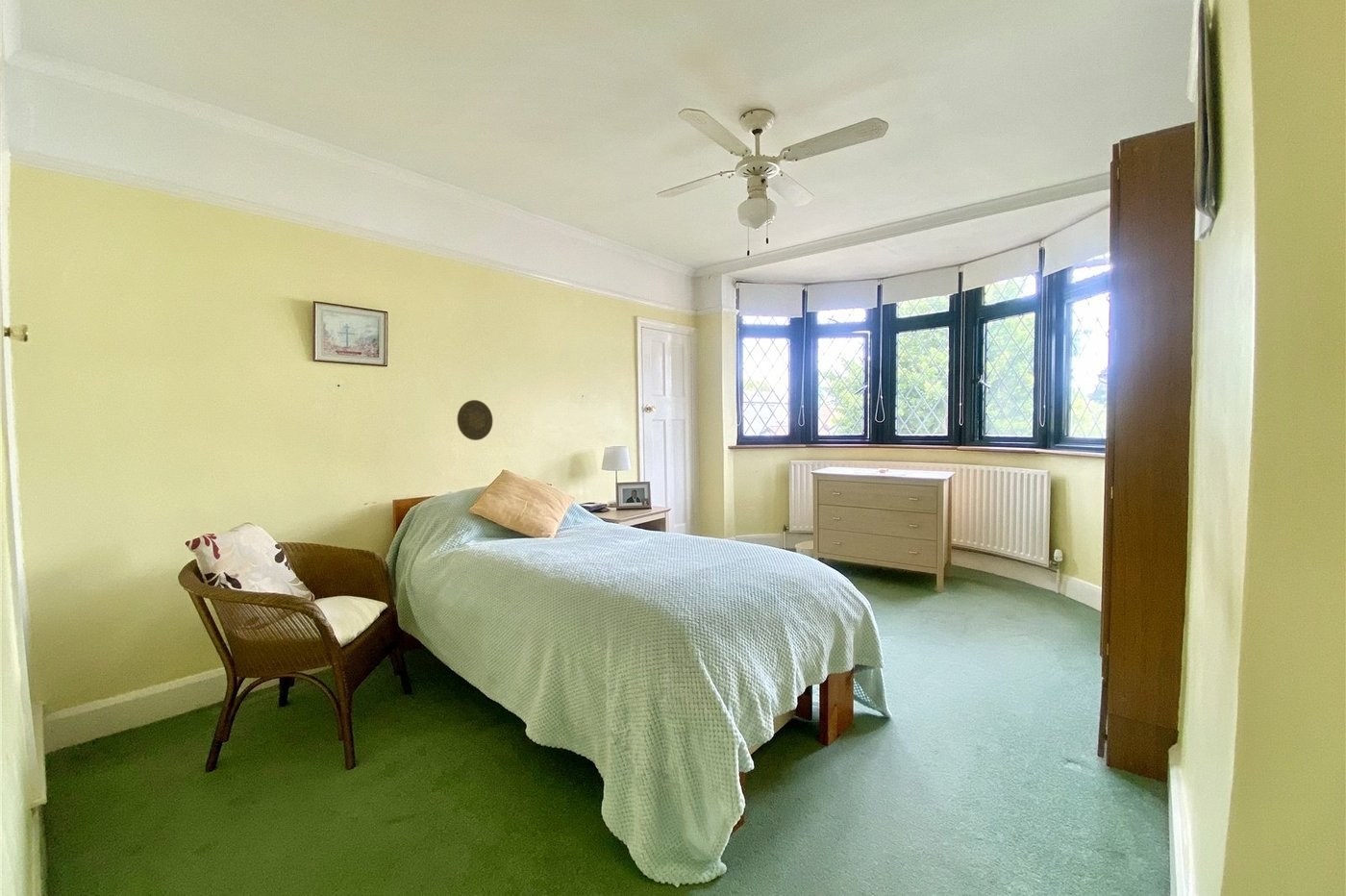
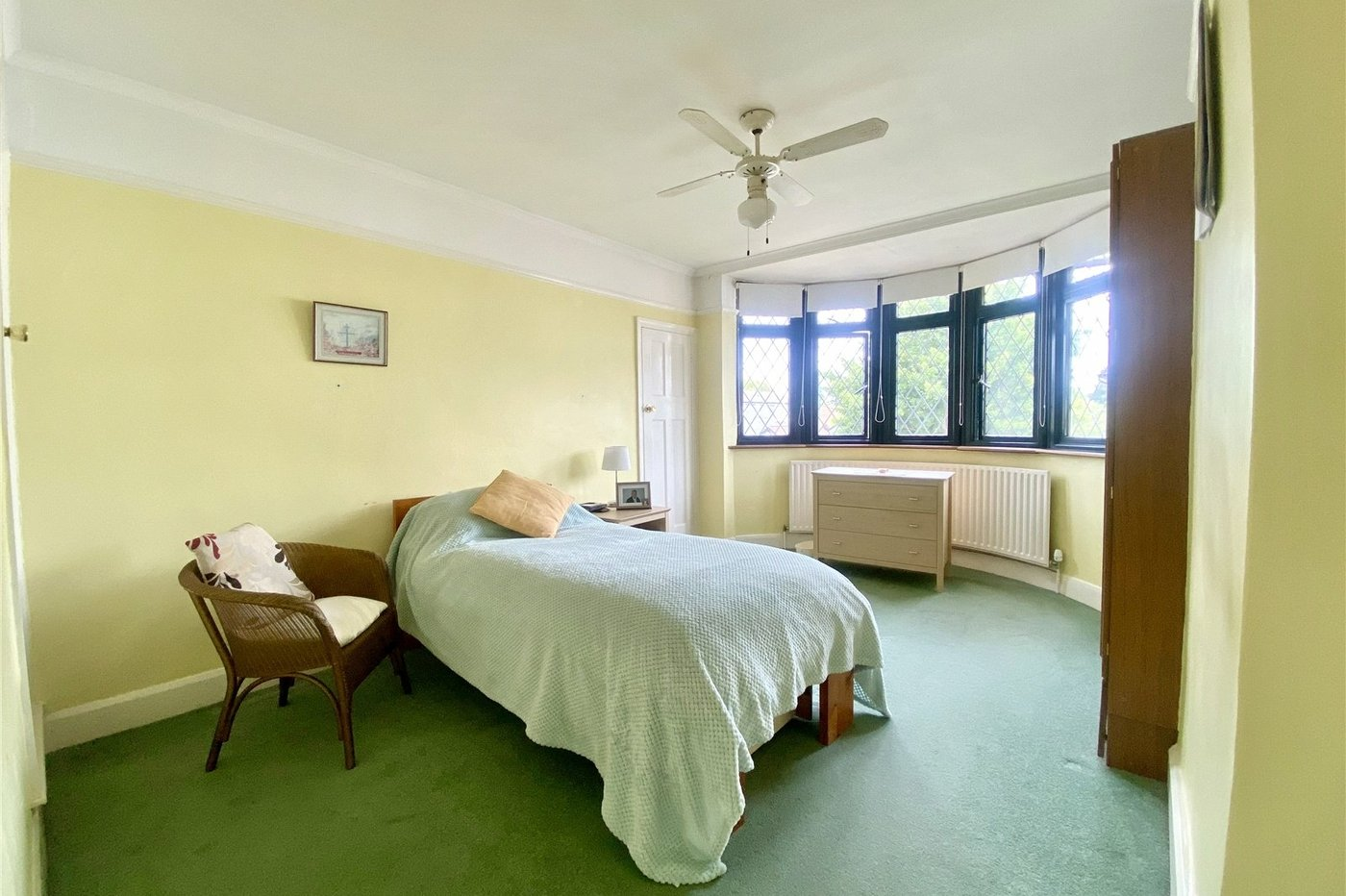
- decorative plate [457,399,494,441]
